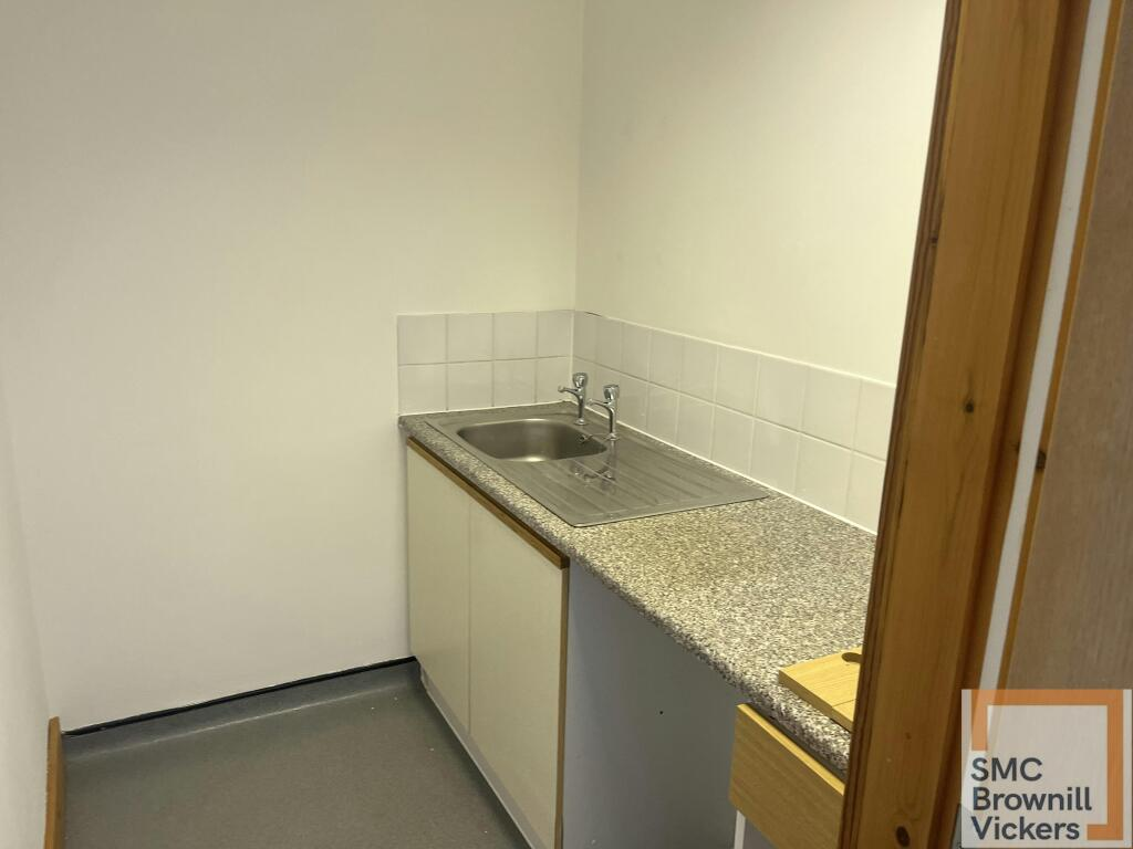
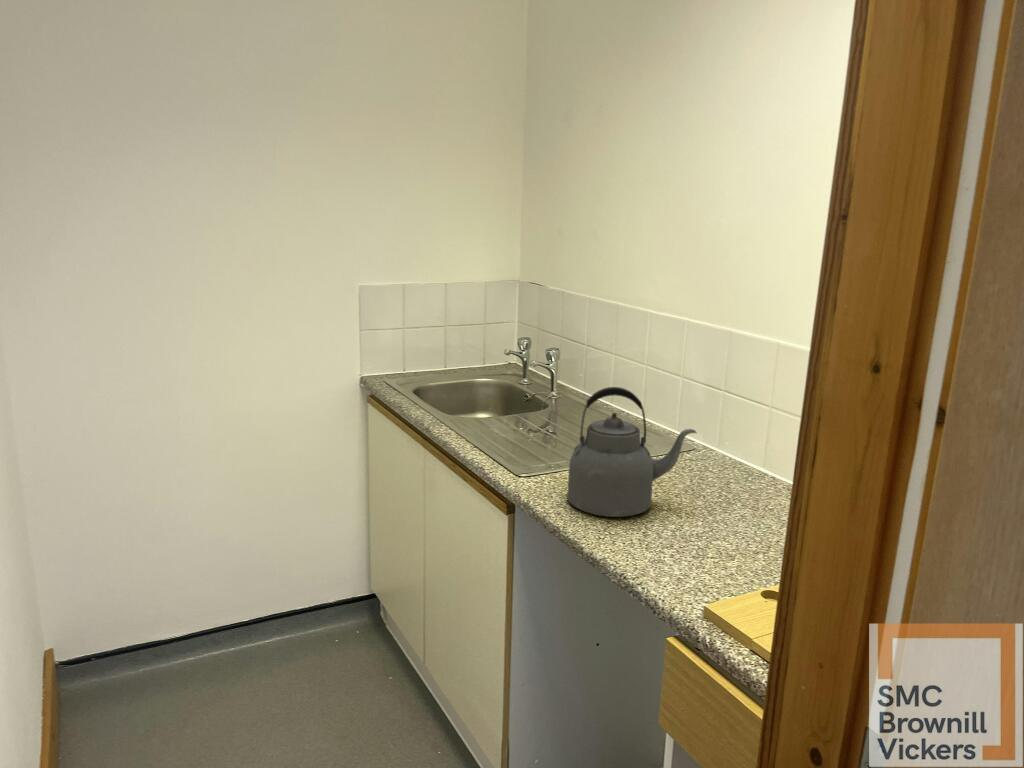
+ kettle [566,386,698,518]
